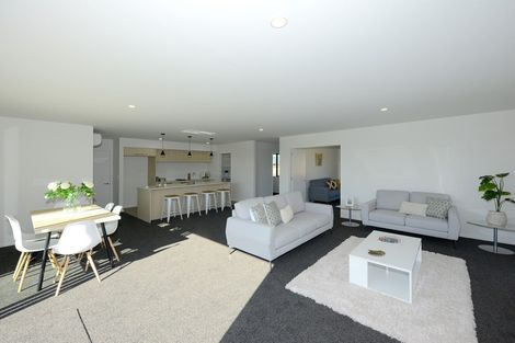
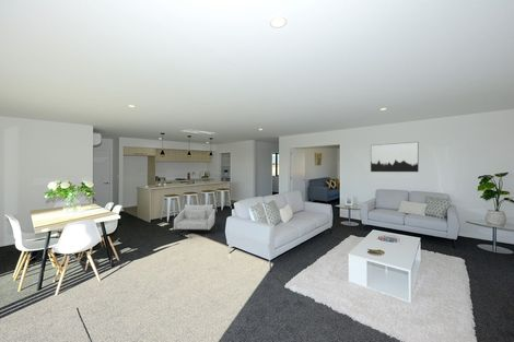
+ wall art [370,141,420,173]
+ armchair [173,203,218,239]
